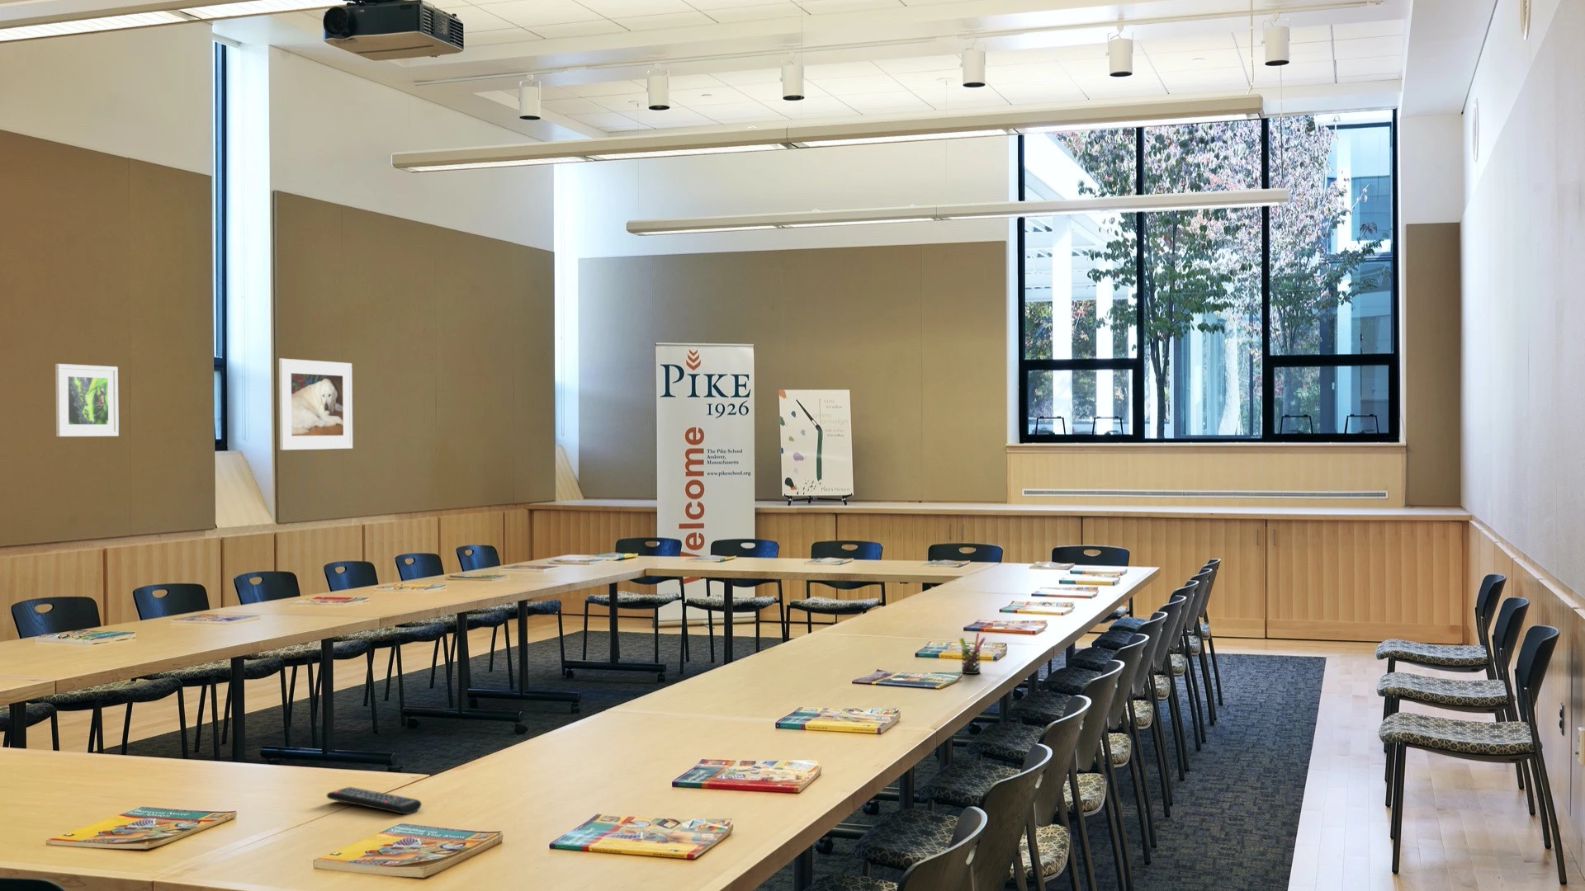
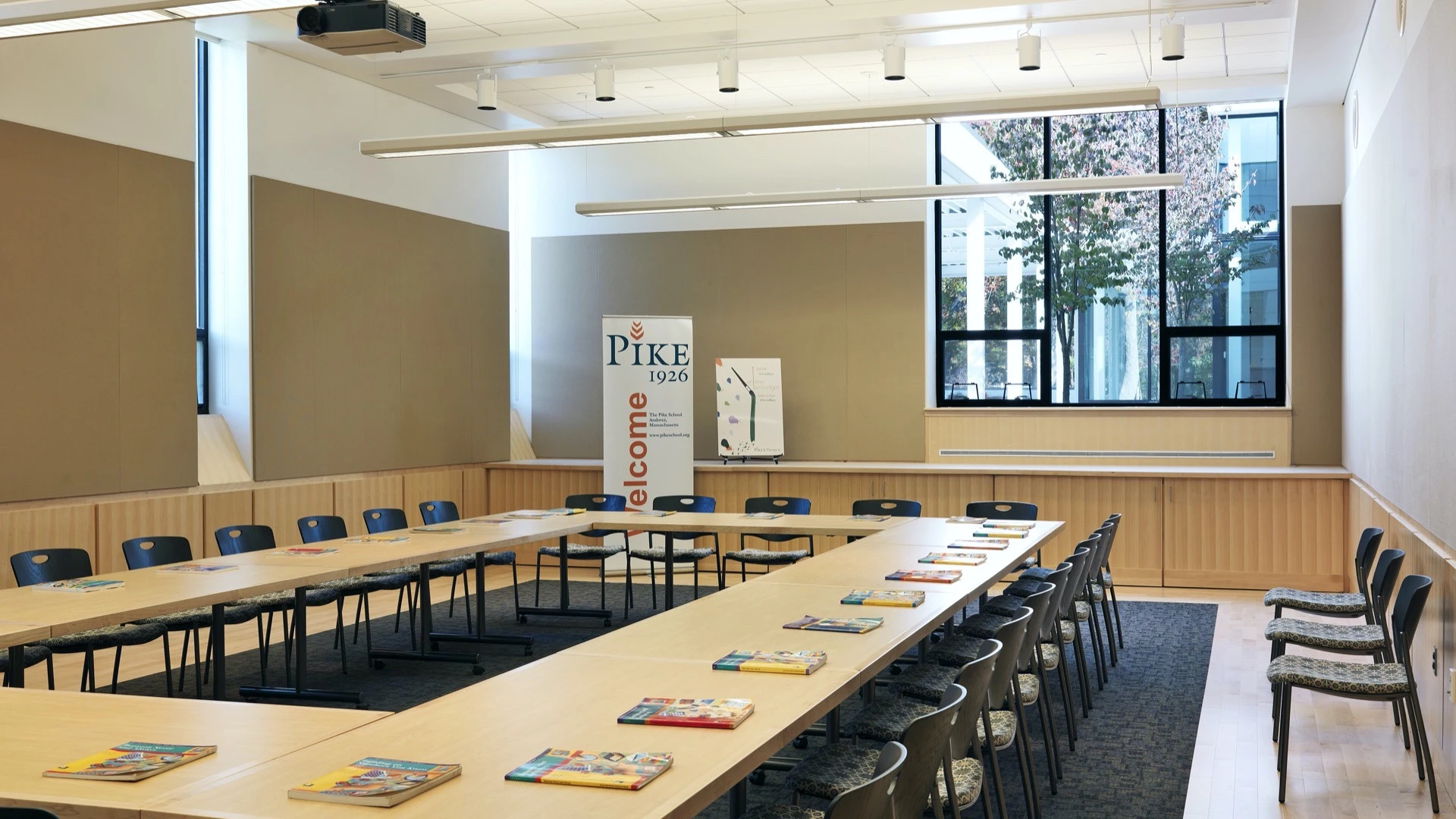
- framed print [279,358,354,450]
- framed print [54,363,120,437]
- remote control [327,787,422,815]
- pen holder [958,632,986,675]
